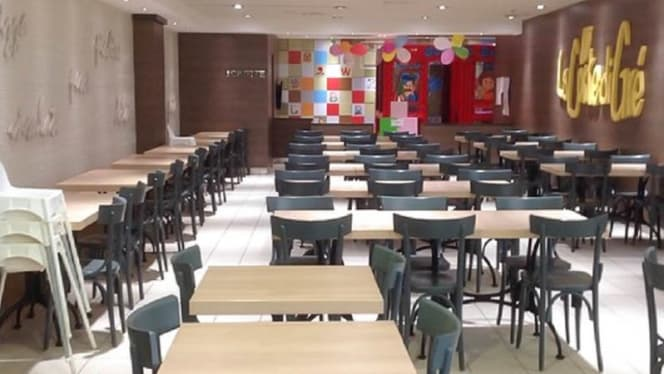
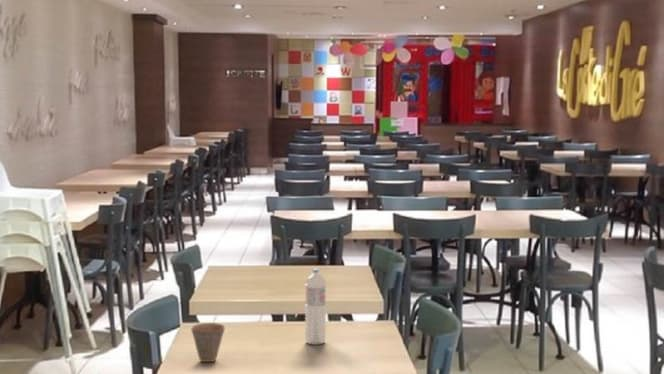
+ cup [190,322,226,363]
+ water bottle [304,268,327,346]
